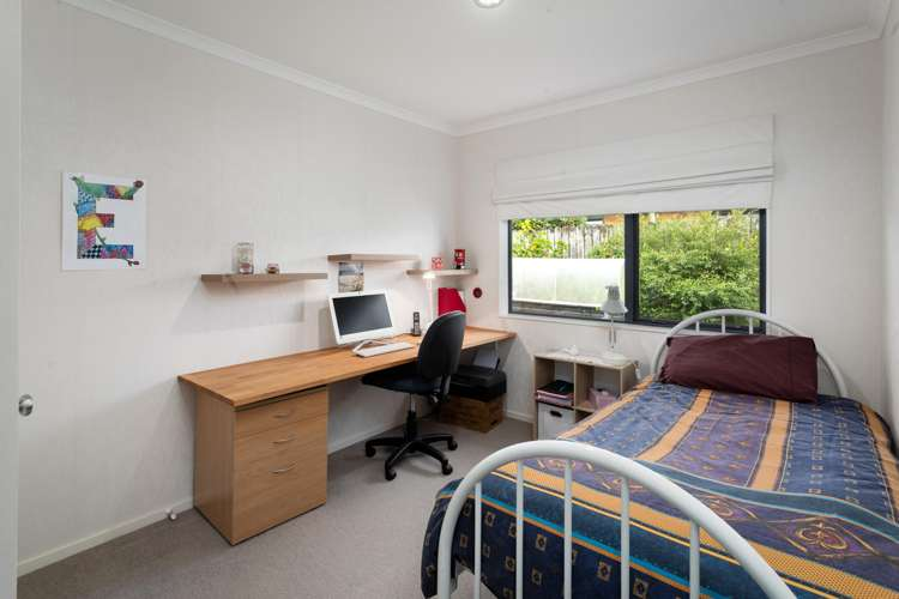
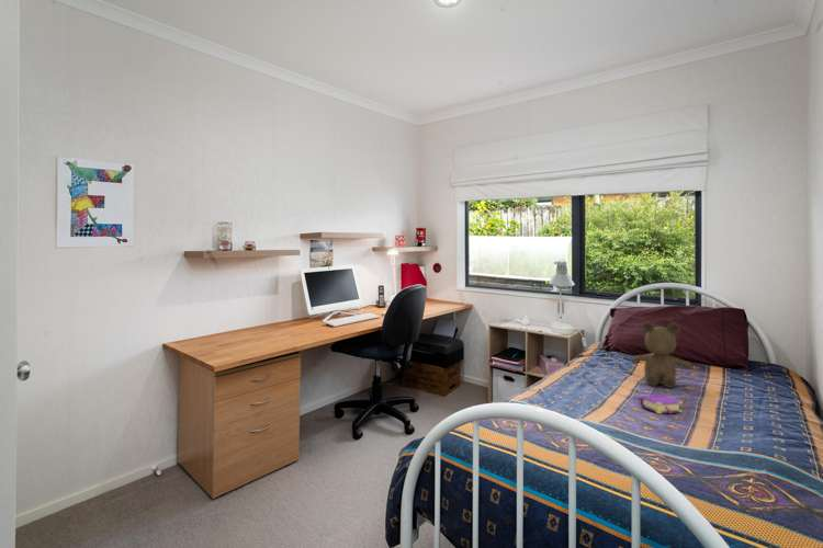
+ book [639,395,684,415]
+ teddy bear [630,321,692,389]
